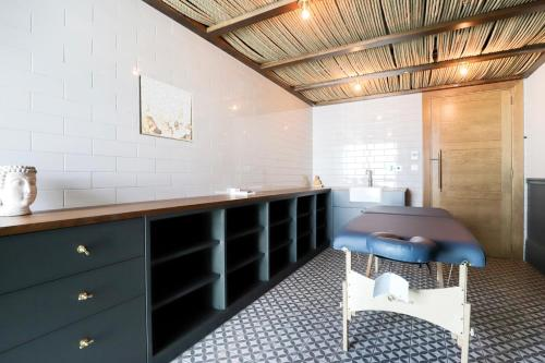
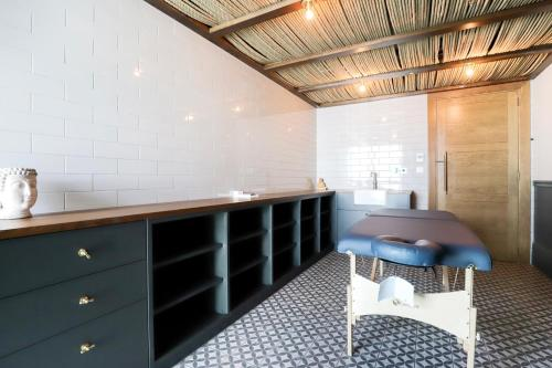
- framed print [138,74,194,143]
